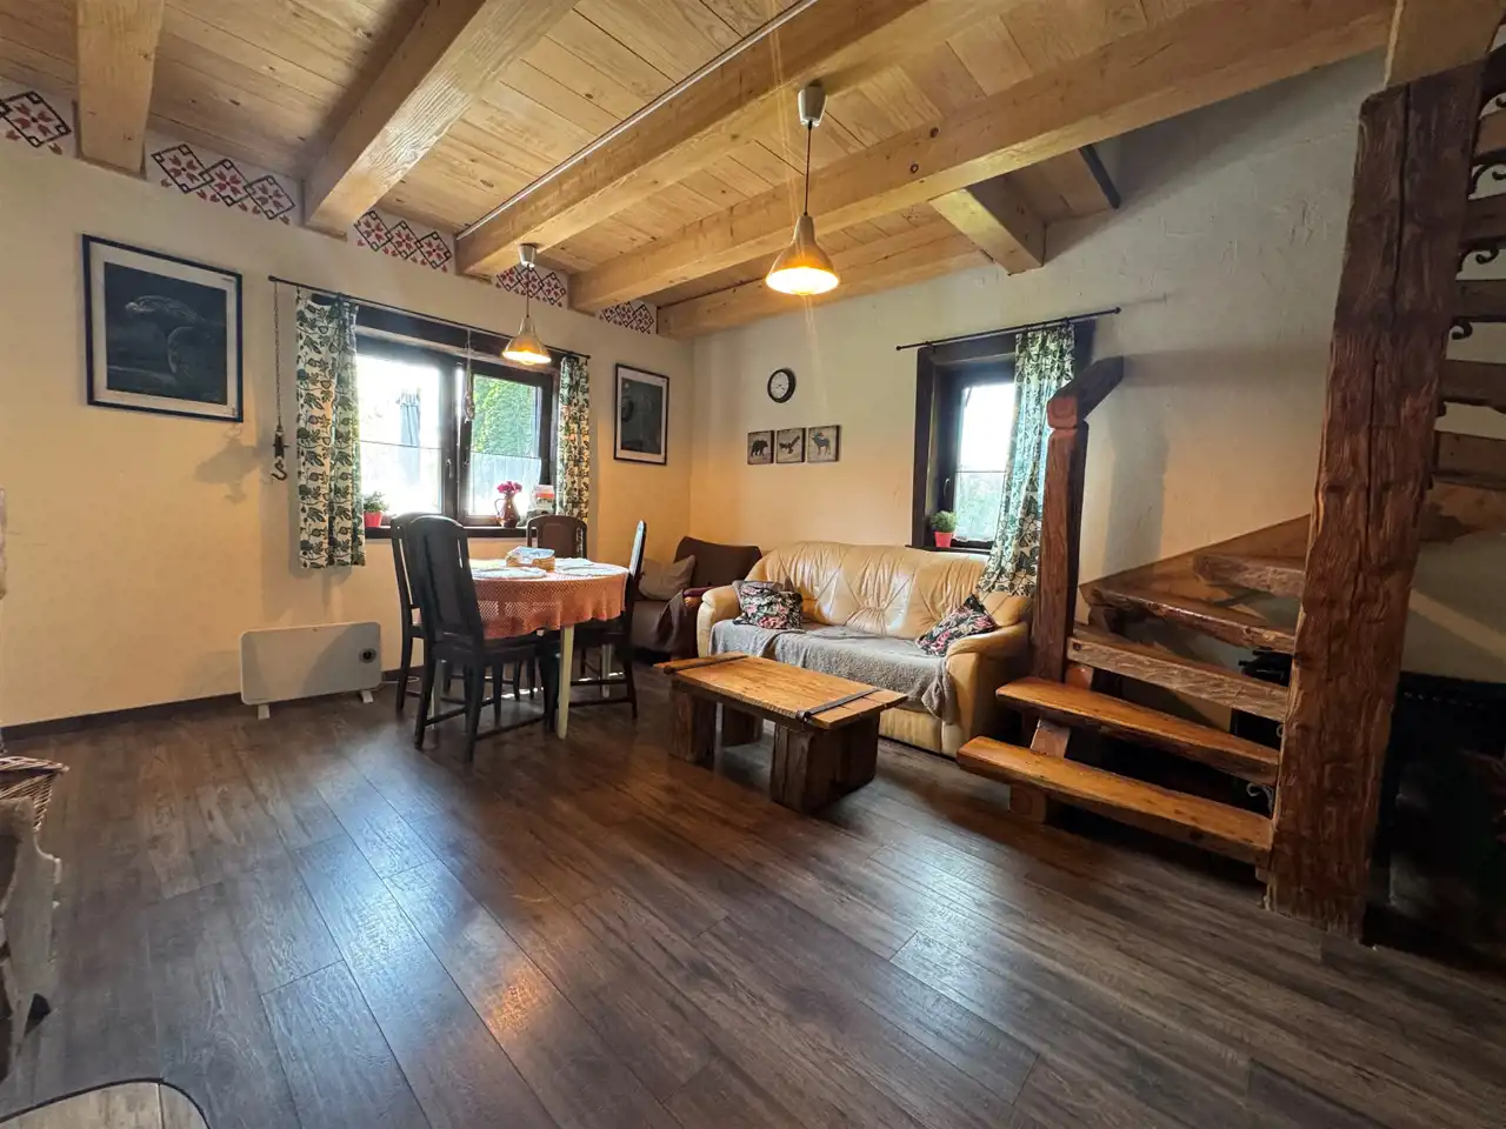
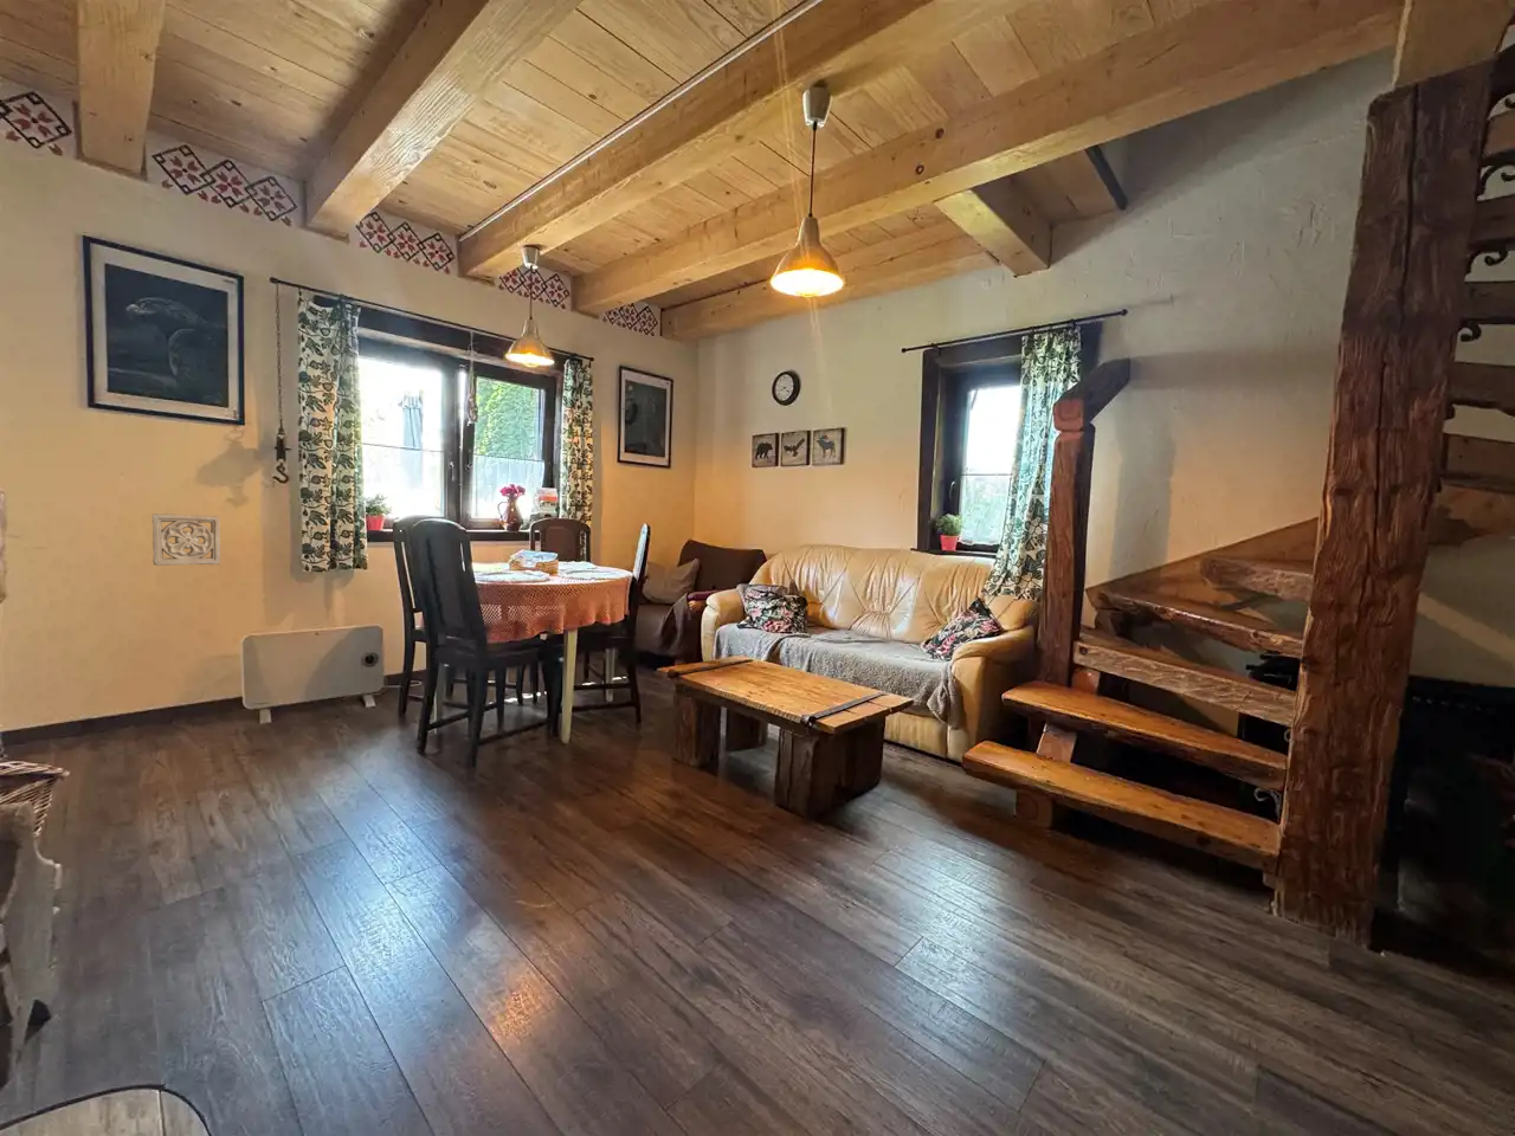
+ wall ornament [152,512,222,567]
